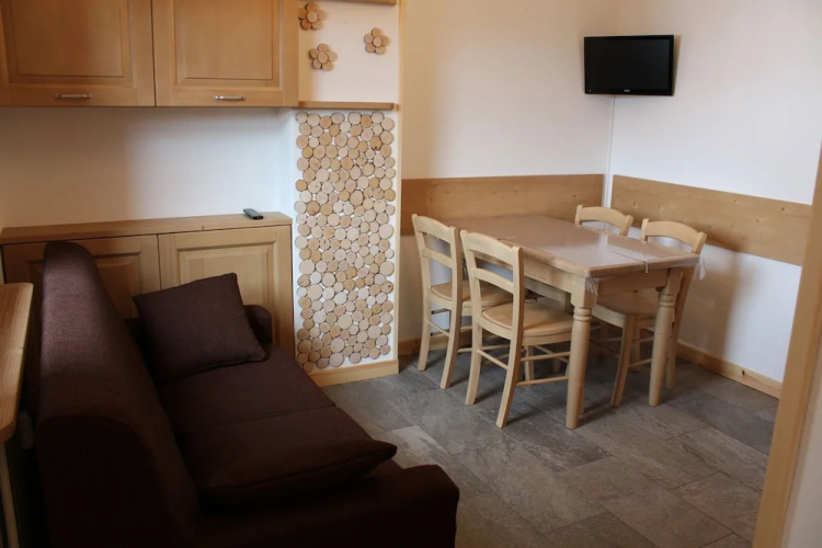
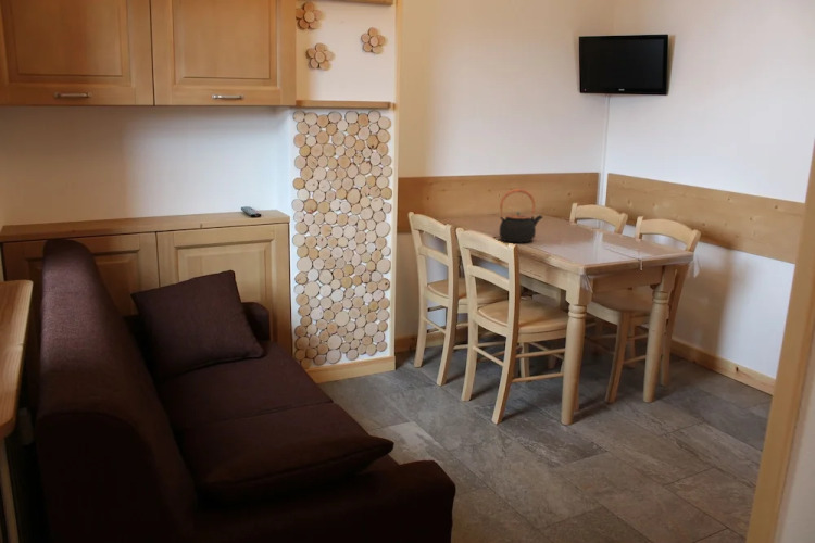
+ teapot [499,188,544,244]
